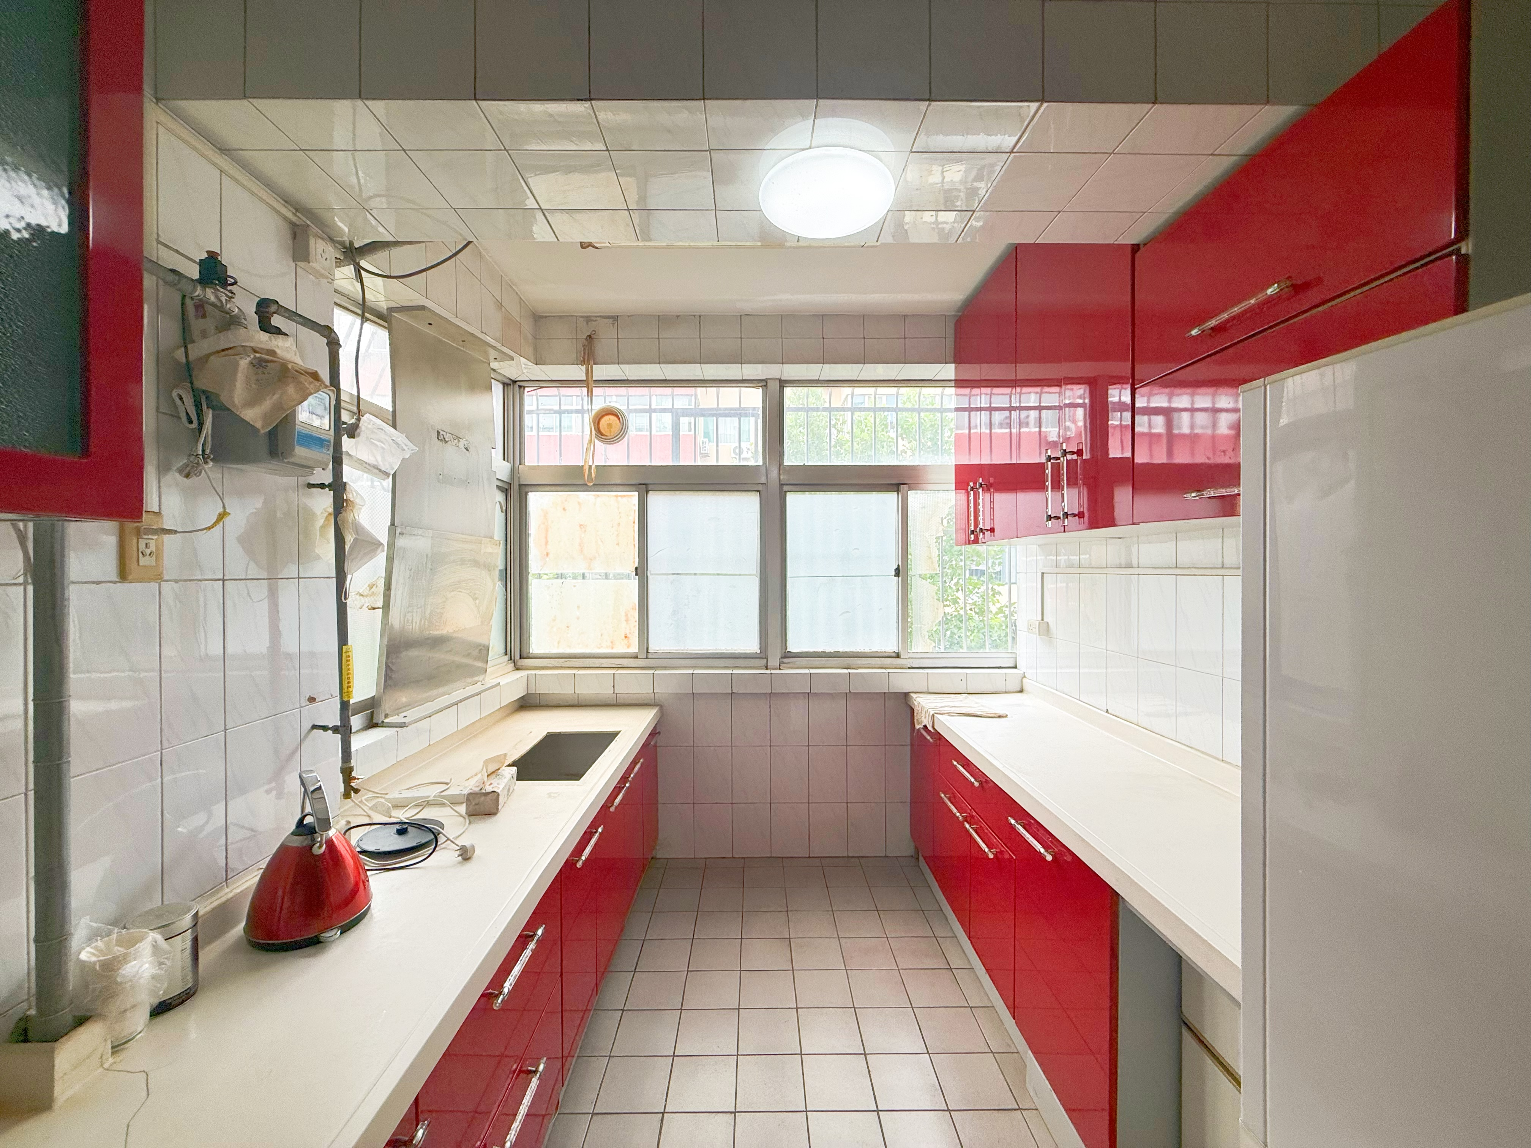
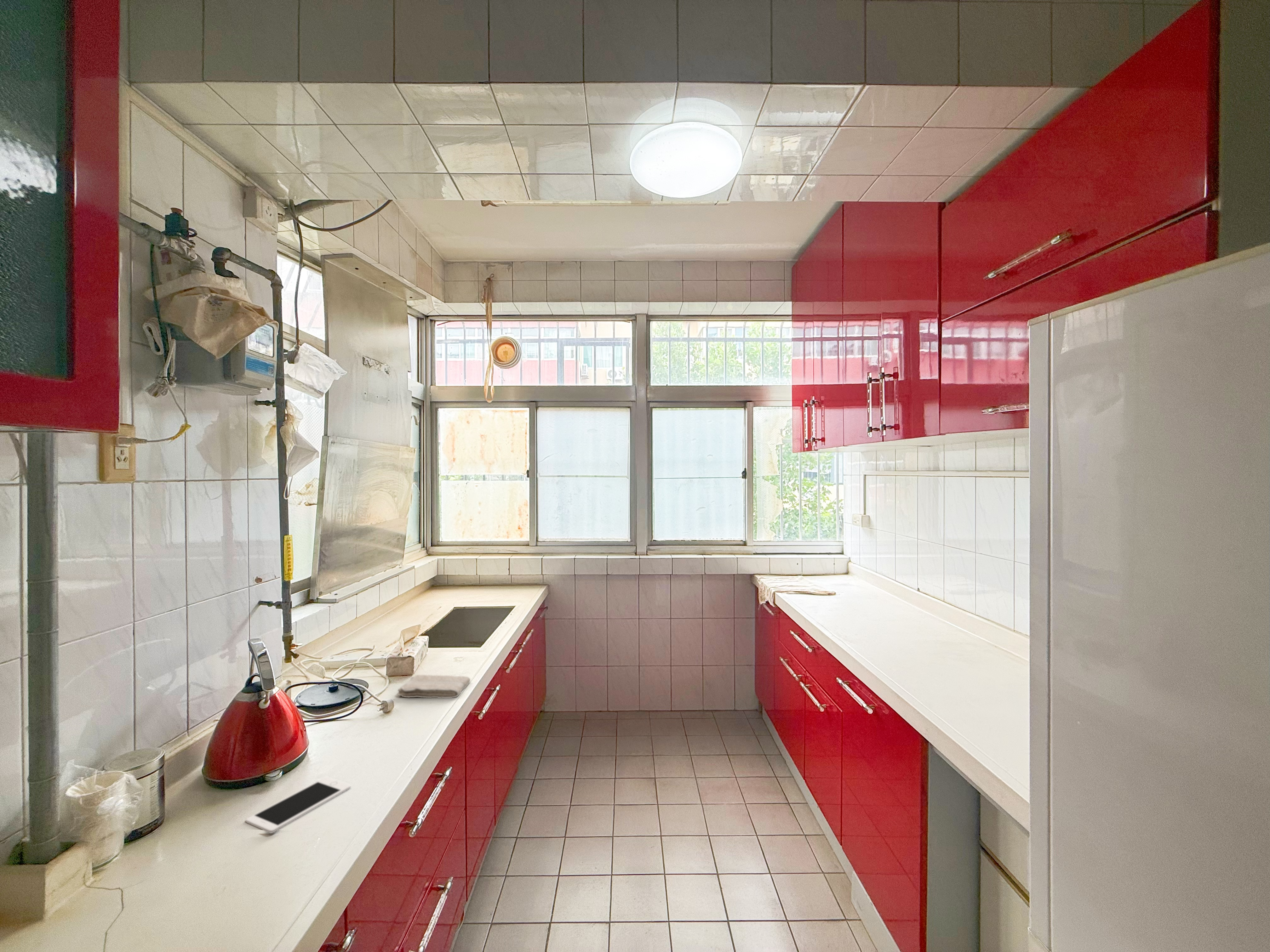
+ cell phone [246,777,351,834]
+ washcloth [397,674,471,698]
